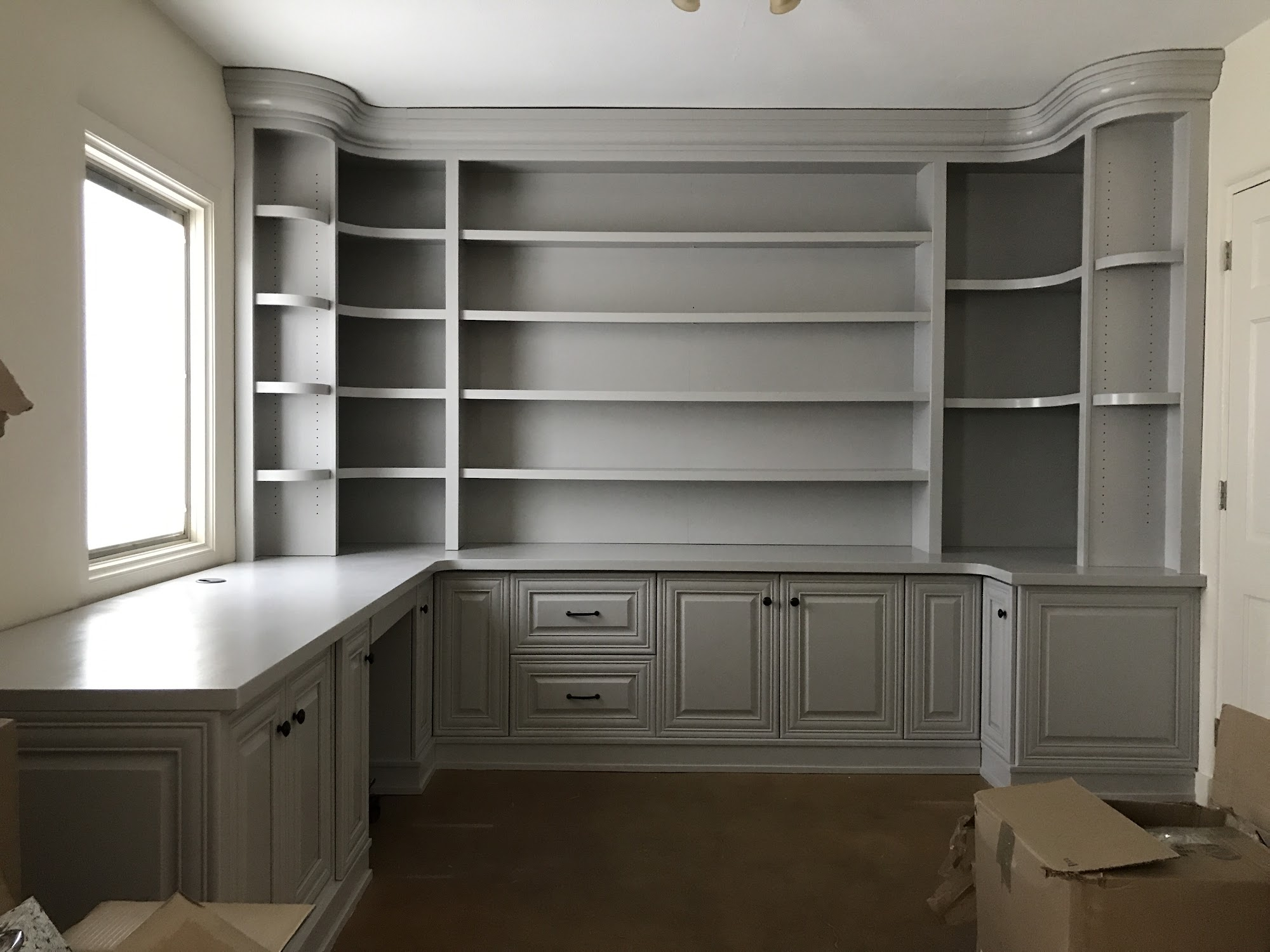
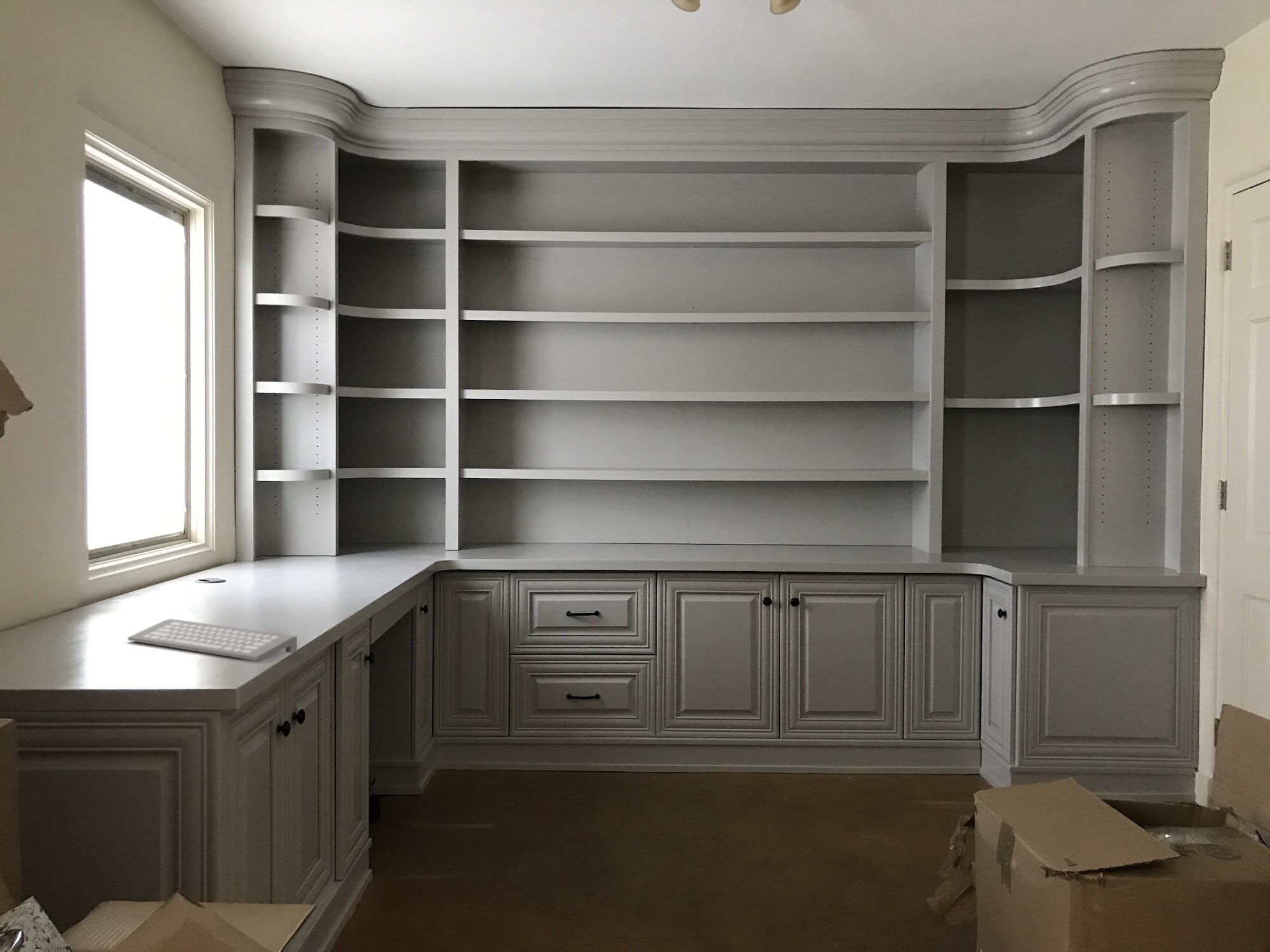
+ computer keyboard [128,618,298,661]
